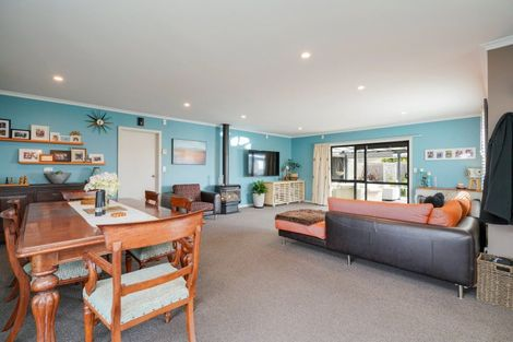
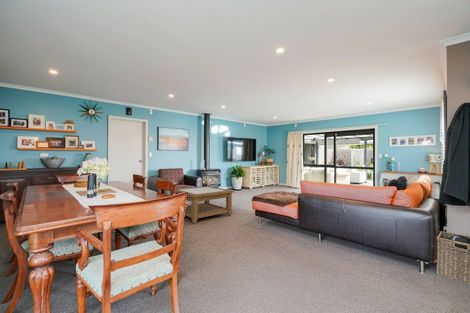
+ coffee table [175,185,235,224]
